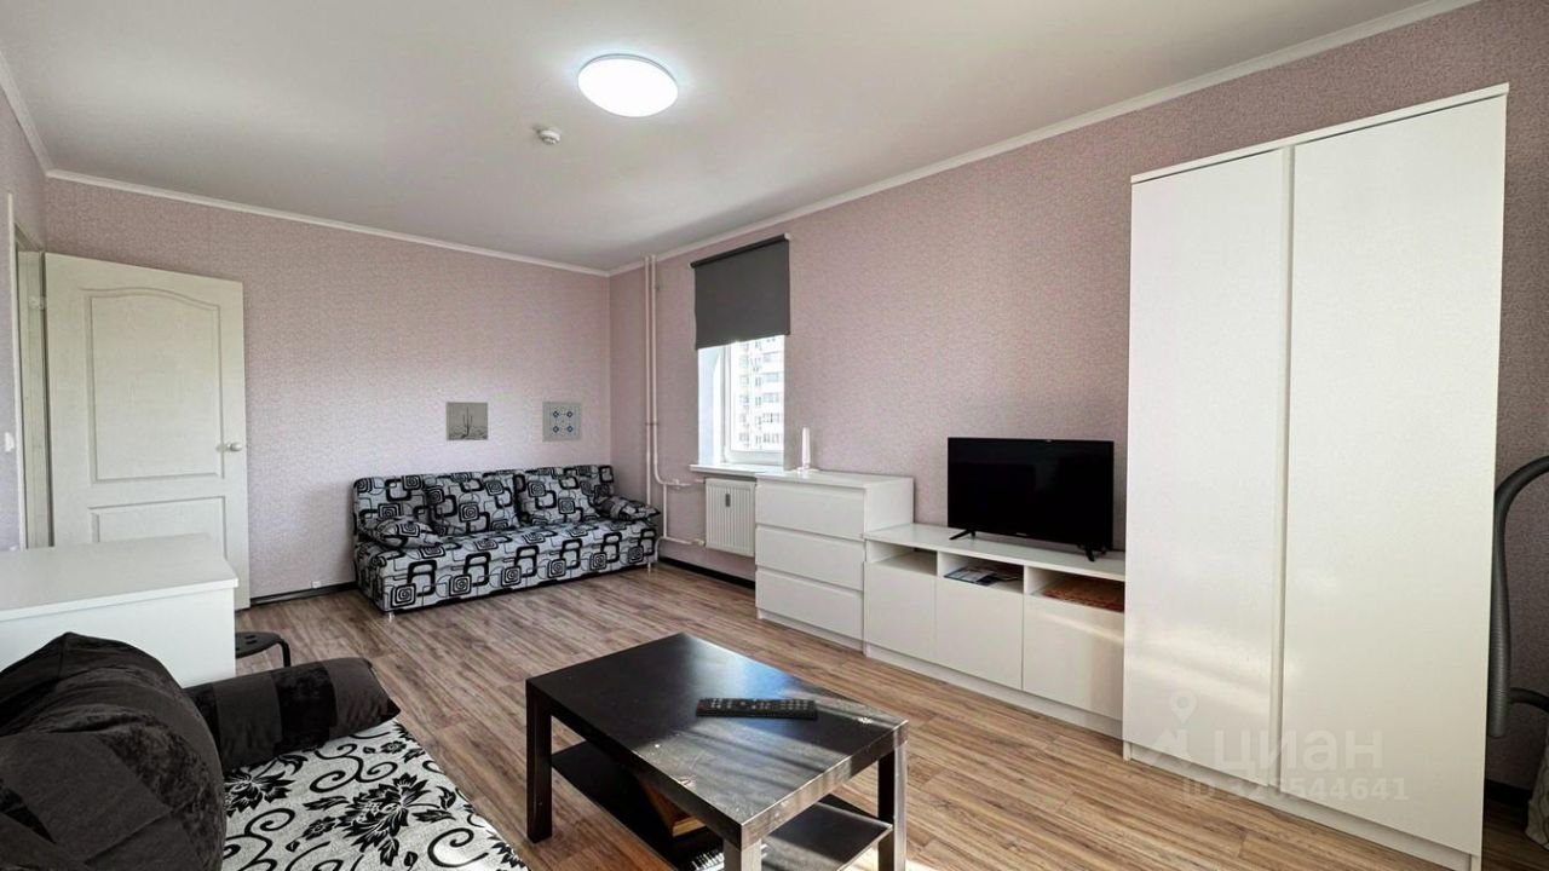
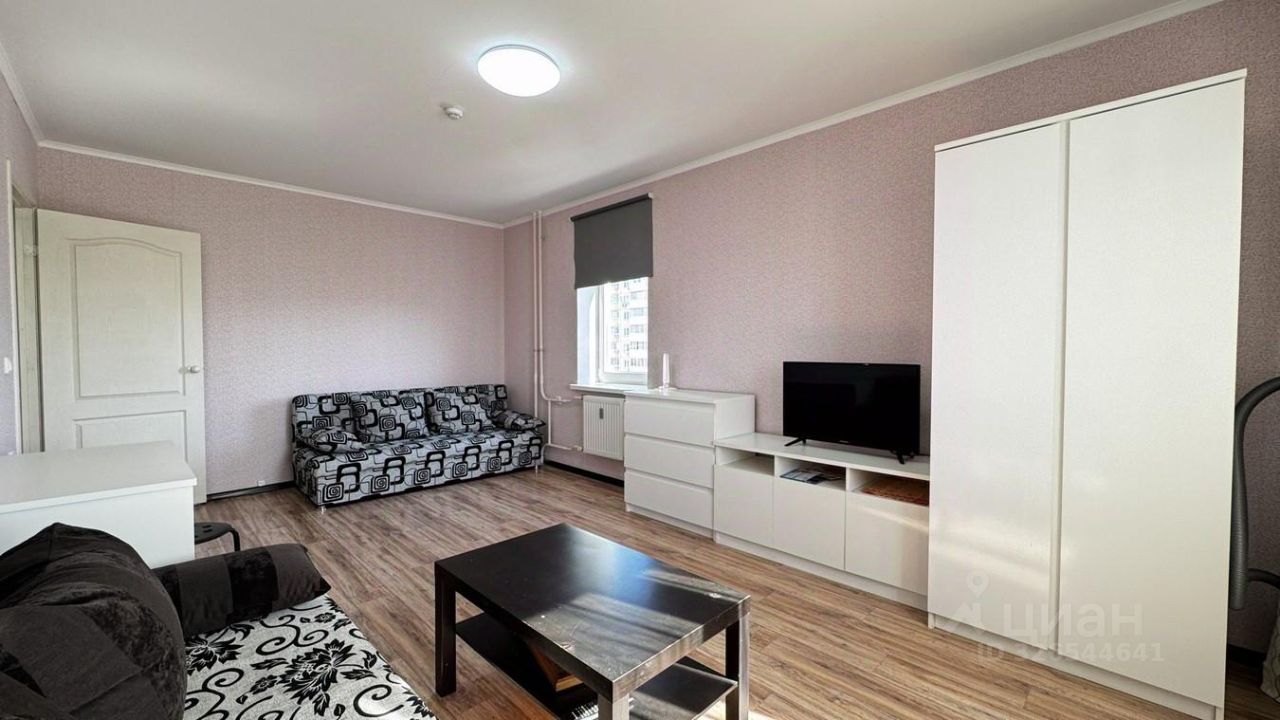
- wall art [541,399,583,443]
- remote control [695,697,817,720]
- wall art [444,400,489,443]
